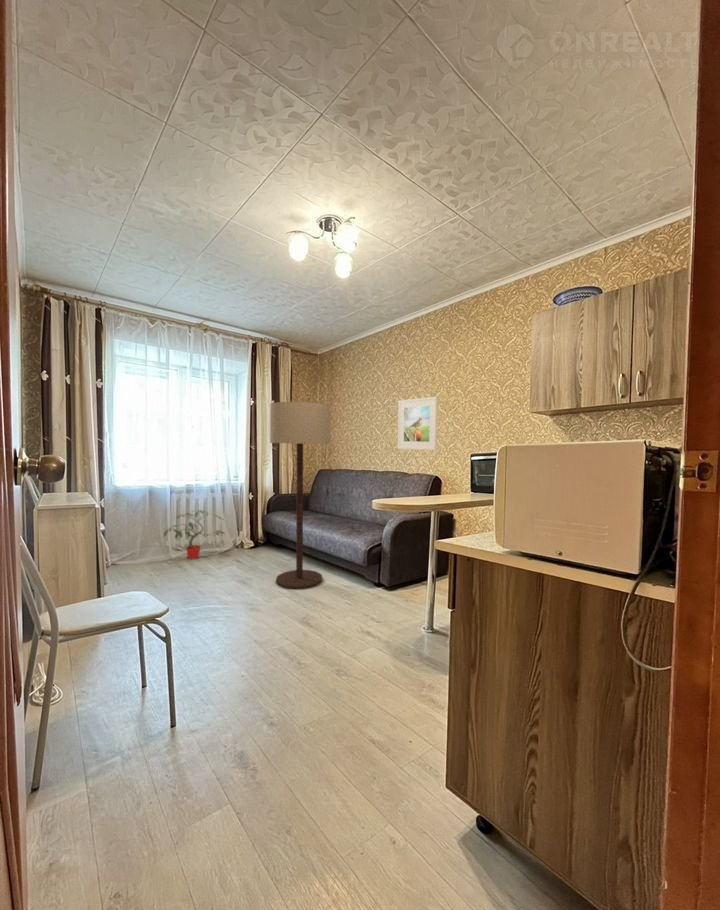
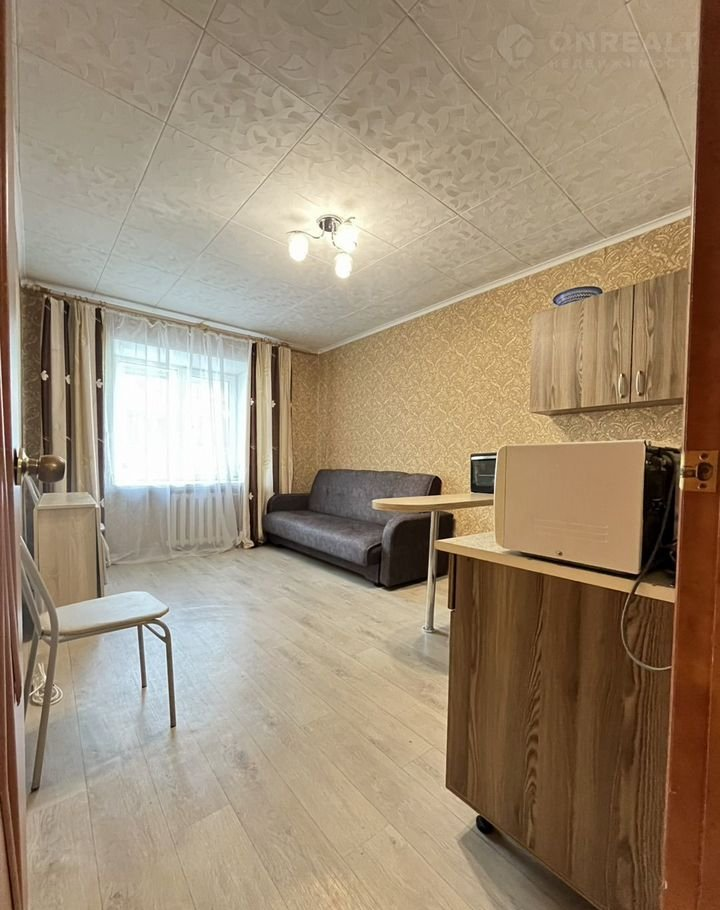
- potted plant [162,509,226,560]
- floor lamp [269,401,331,590]
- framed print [397,396,439,451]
